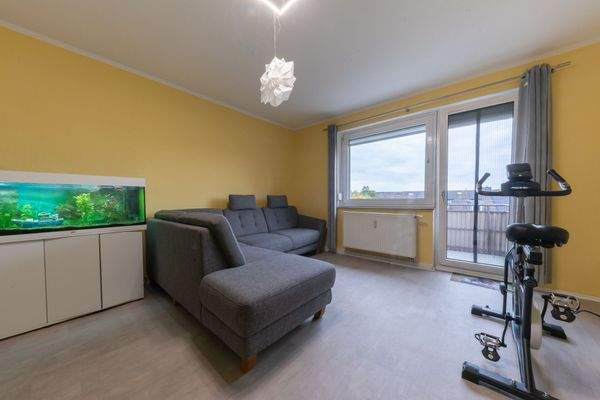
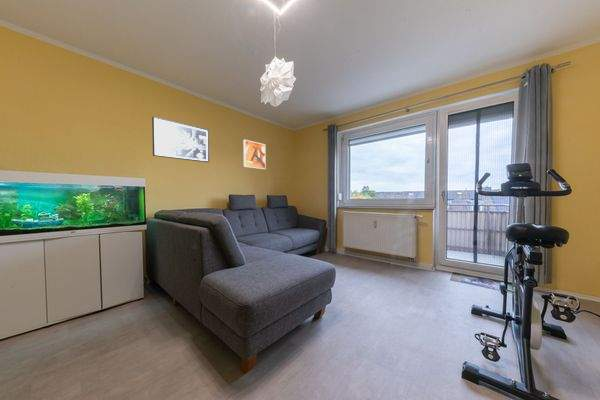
+ wall art [151,116,210,163]
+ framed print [243,139,267,170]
